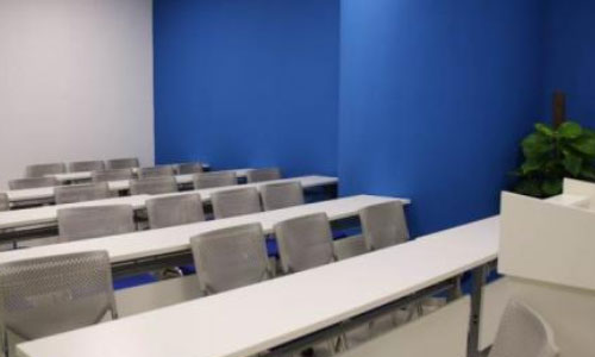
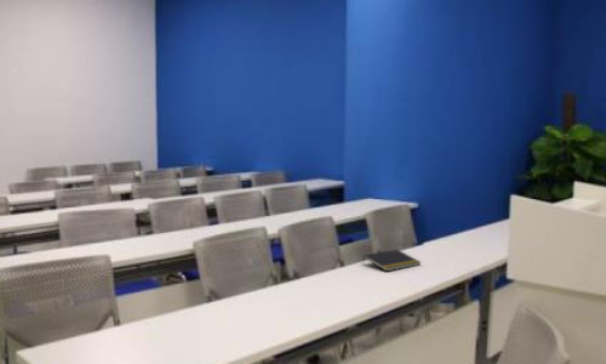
+ notepad [361,249,422,272]
